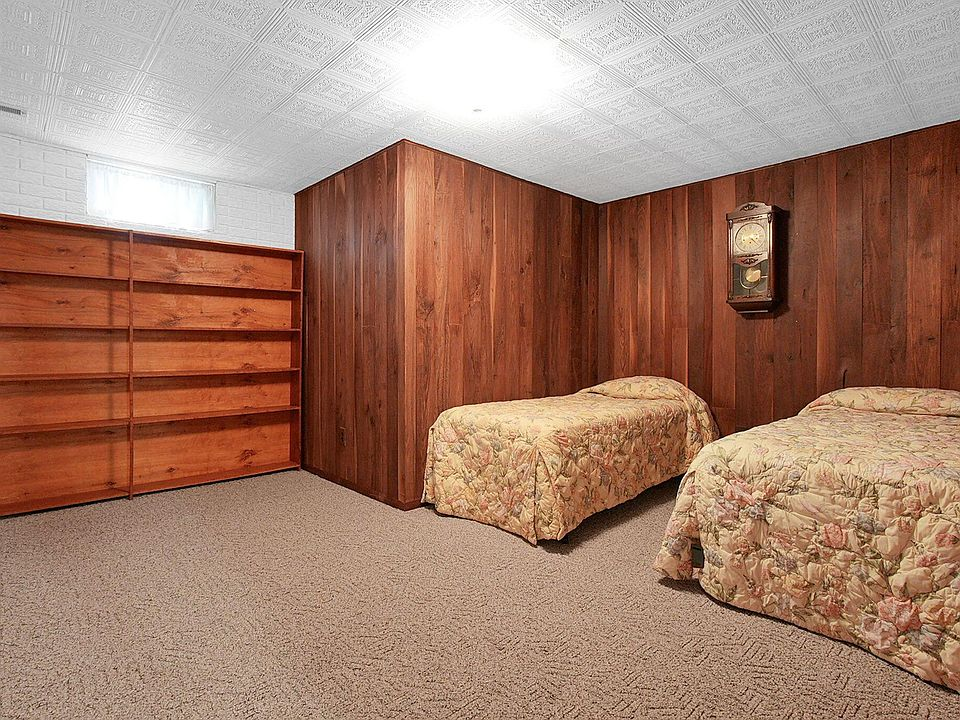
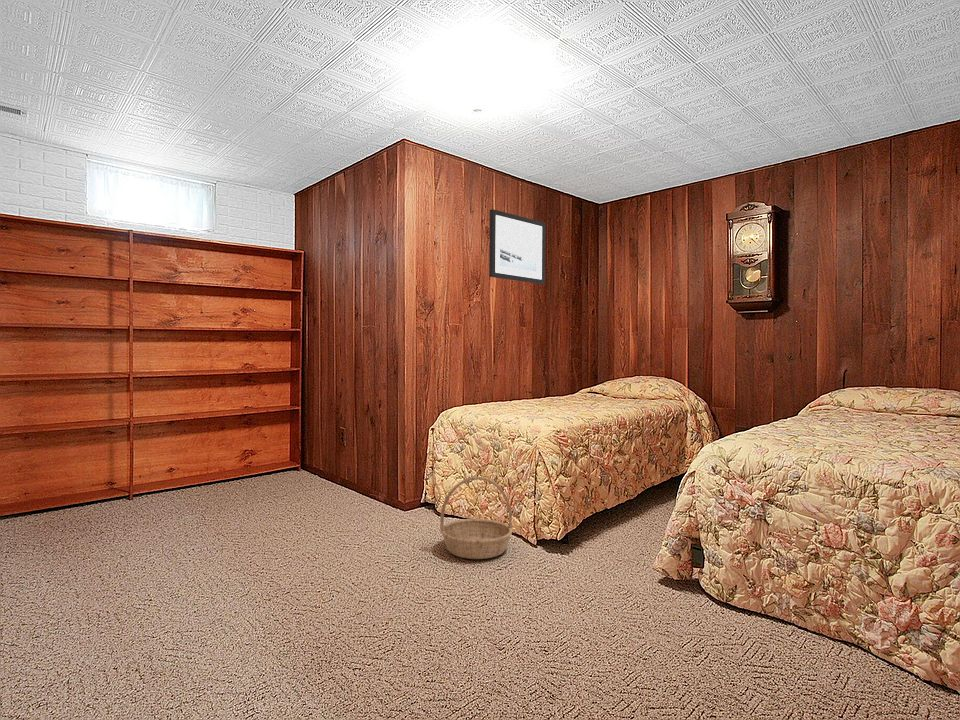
+ basket [439,476,513,560]
+ wall art [488,208,547,285]
